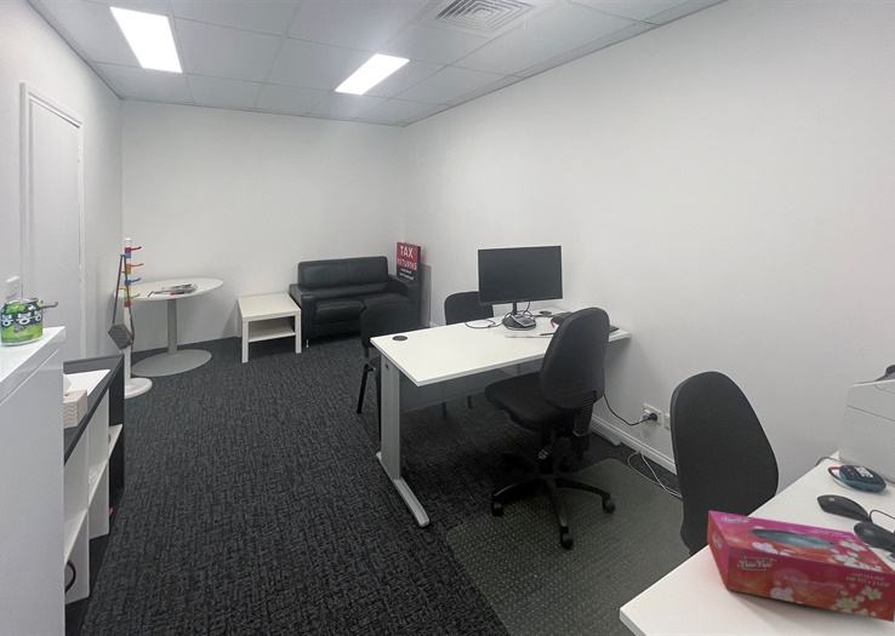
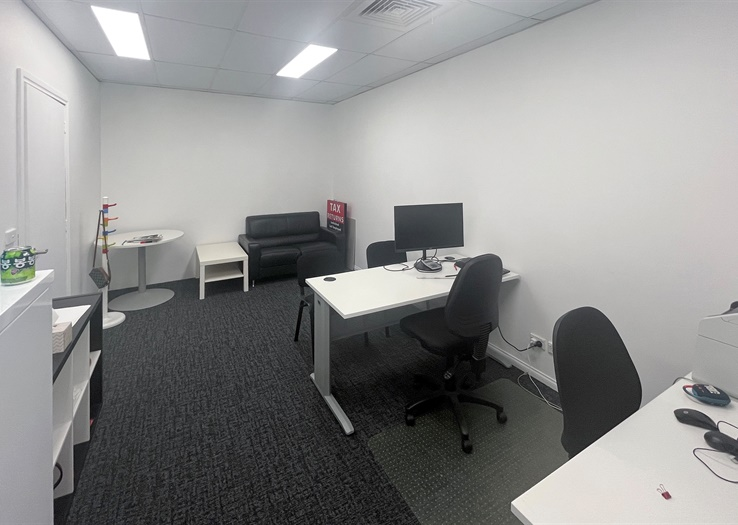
- tissue box [706,510,895,623]
